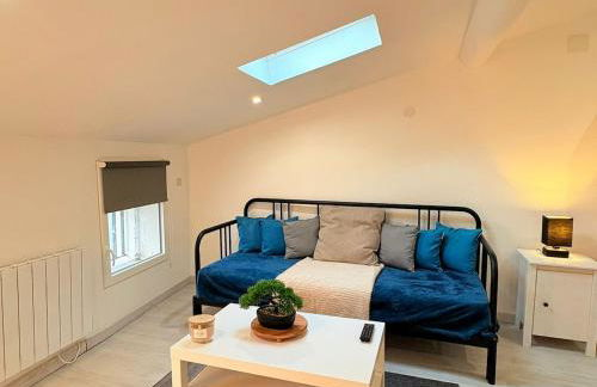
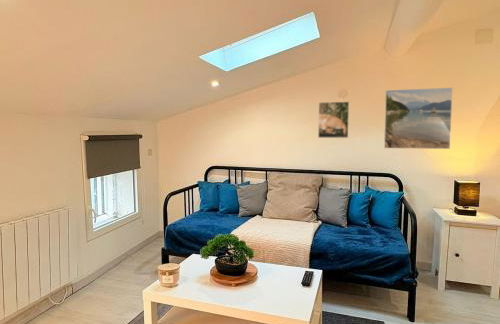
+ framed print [383,87,453,150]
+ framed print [317,101,350,139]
